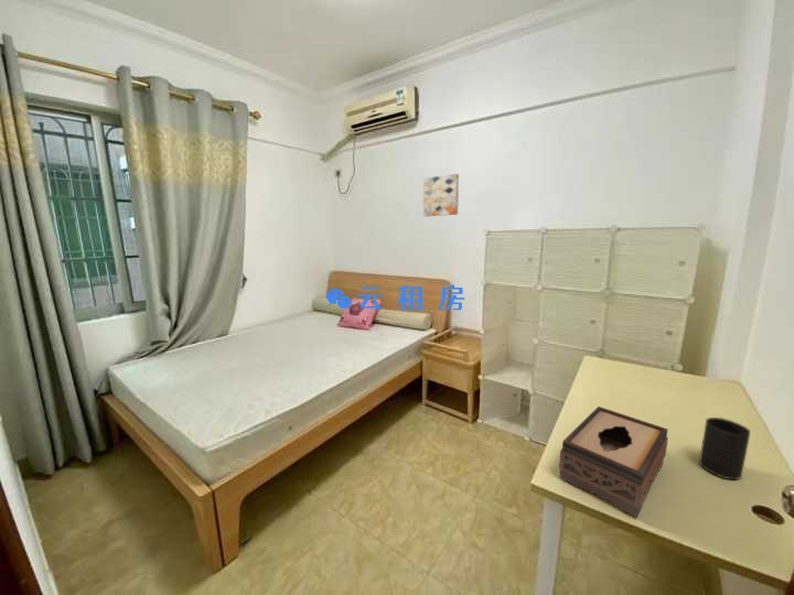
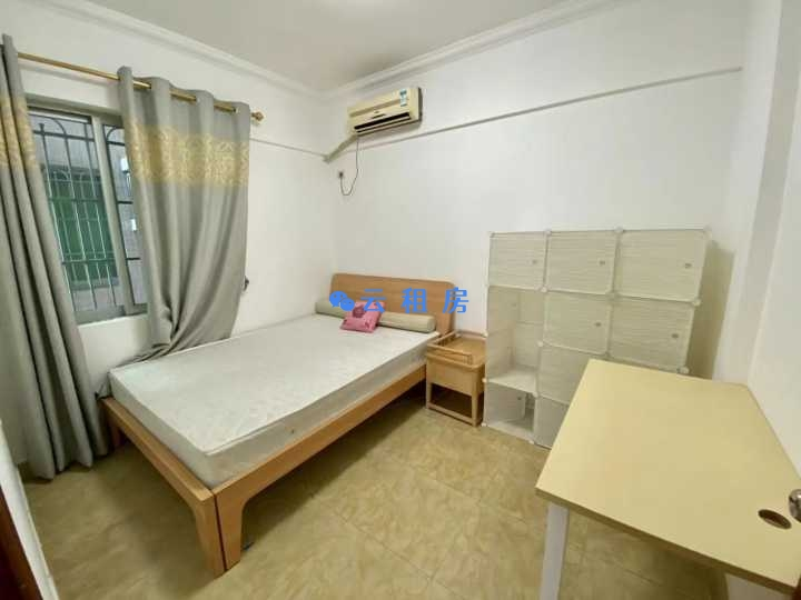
- wall art [422,173,460,217]
- cup [698,416,751,480]
- tissue box [558,405,669,519]
